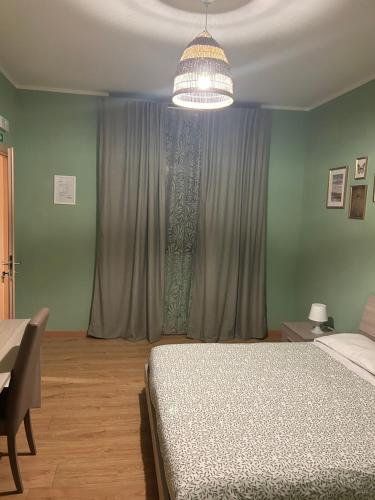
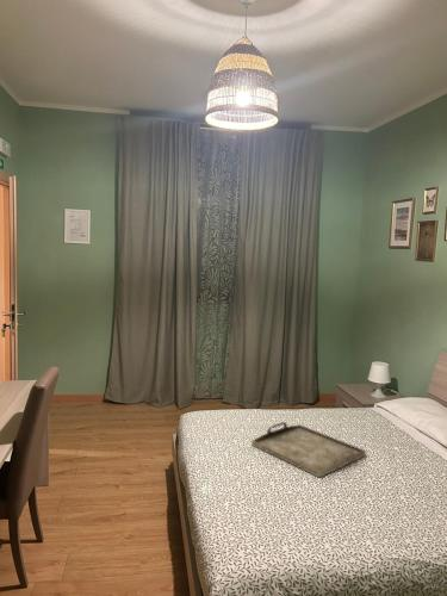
+ serving tray [250,421,367,479]
